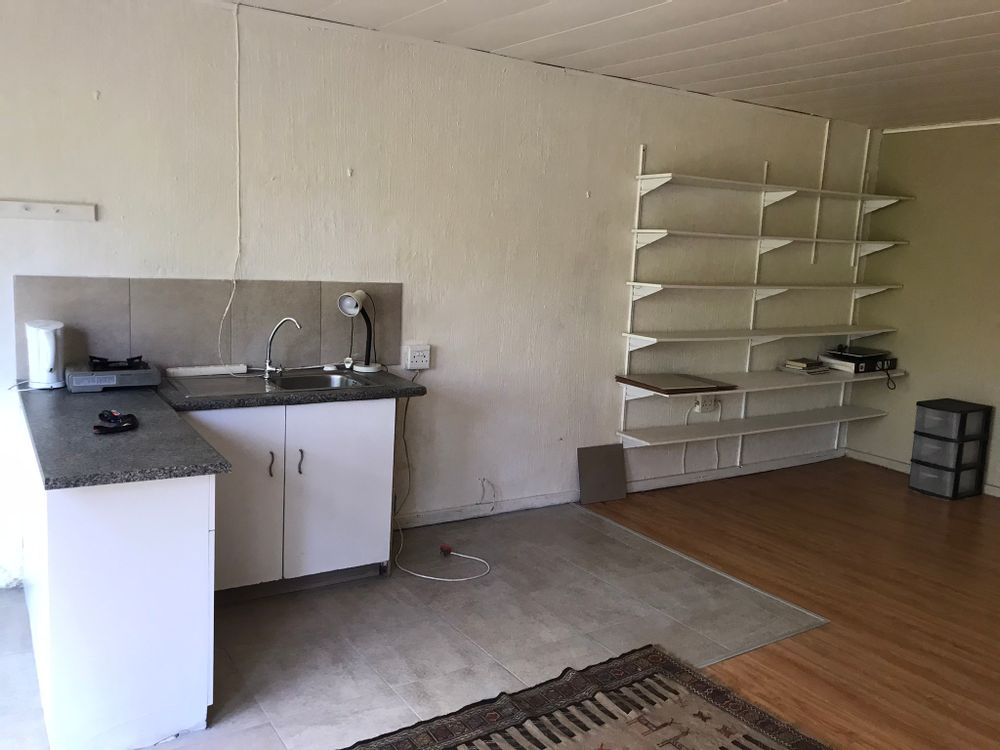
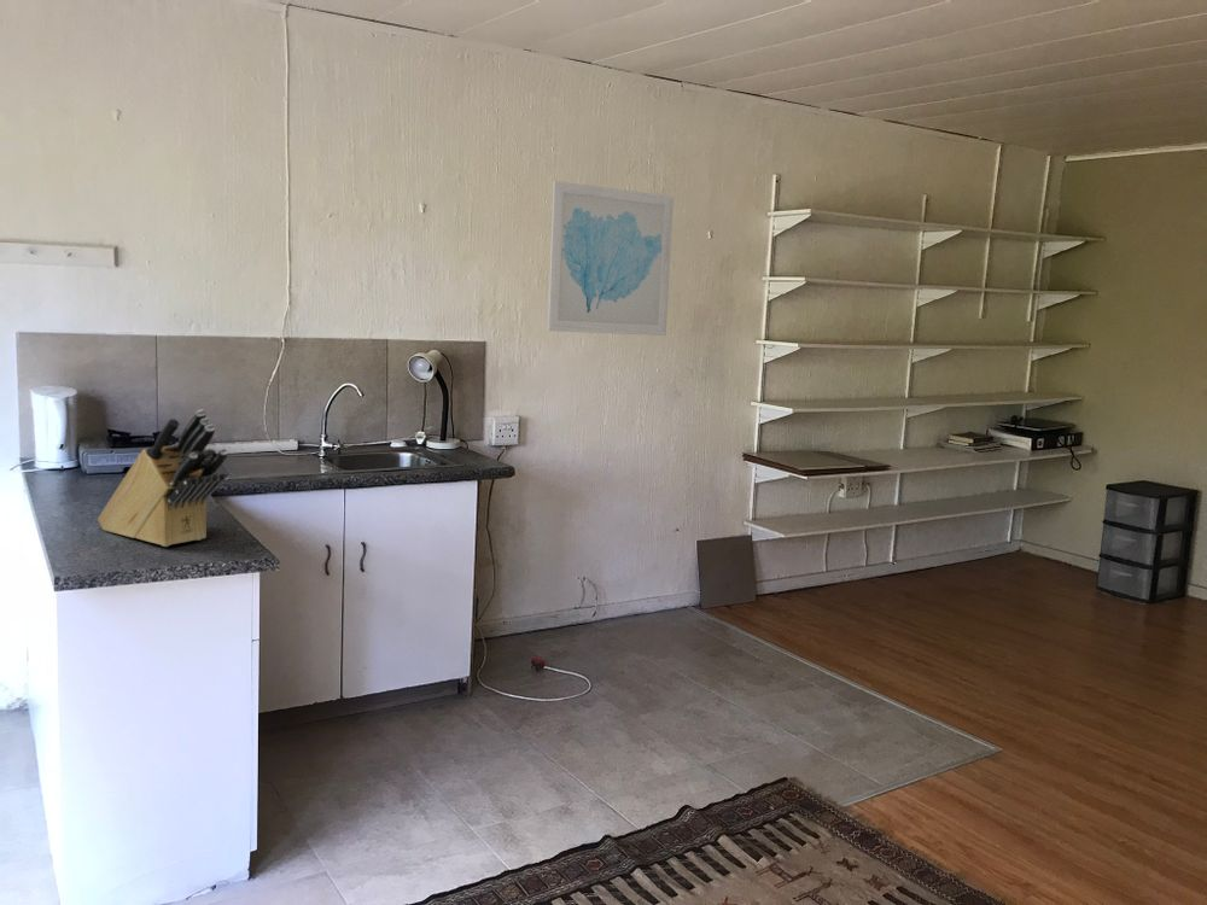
+ knife block [97,408,229,548]
+ wall art [547,180,675,337]
